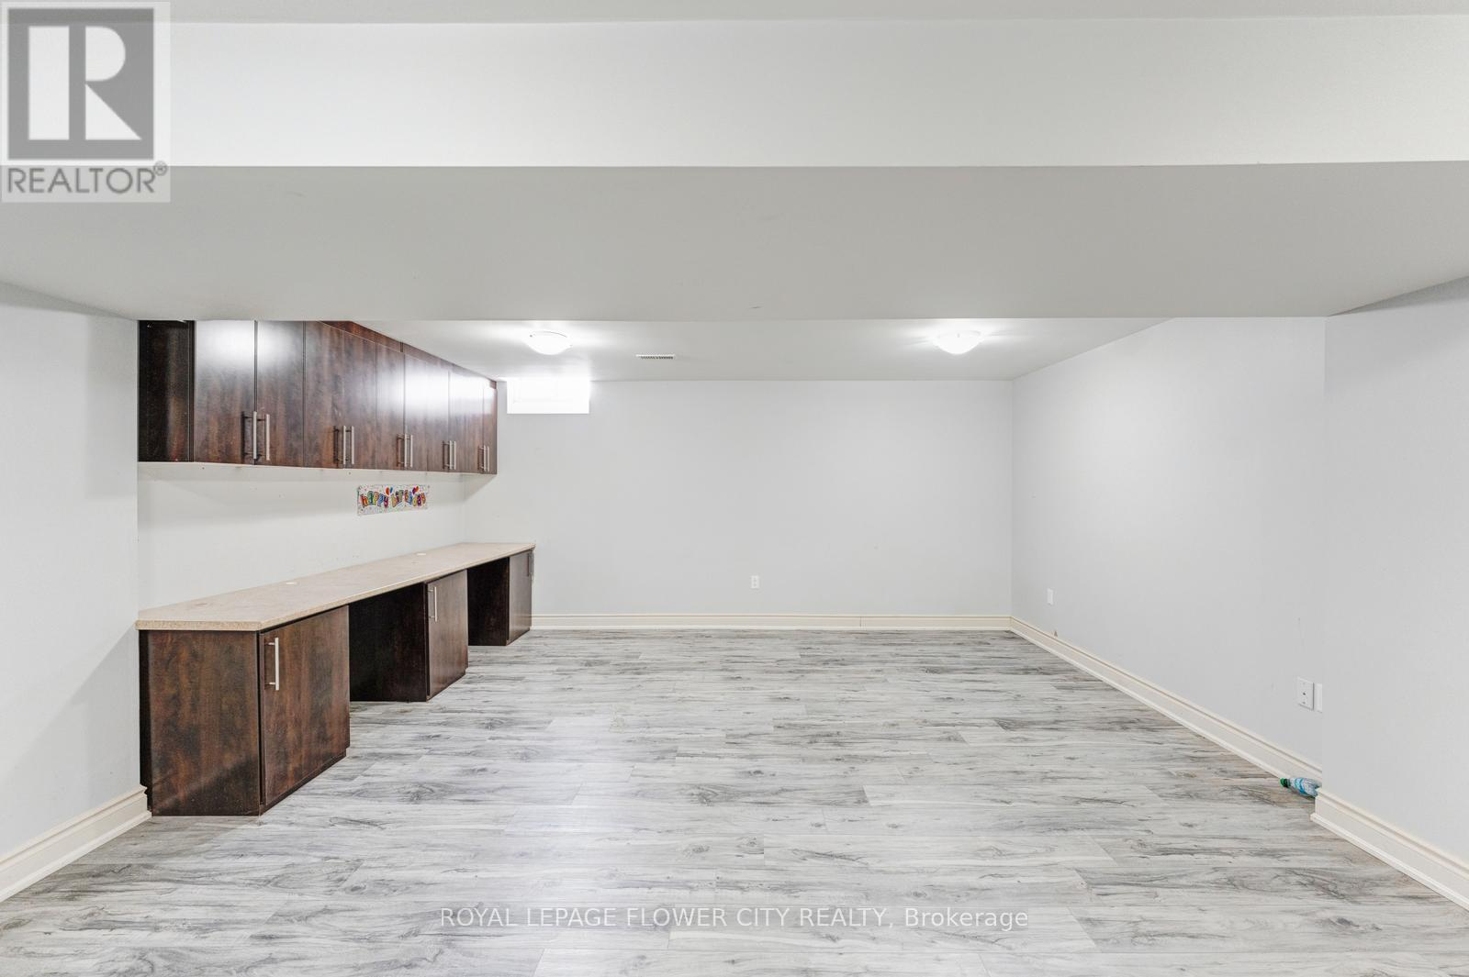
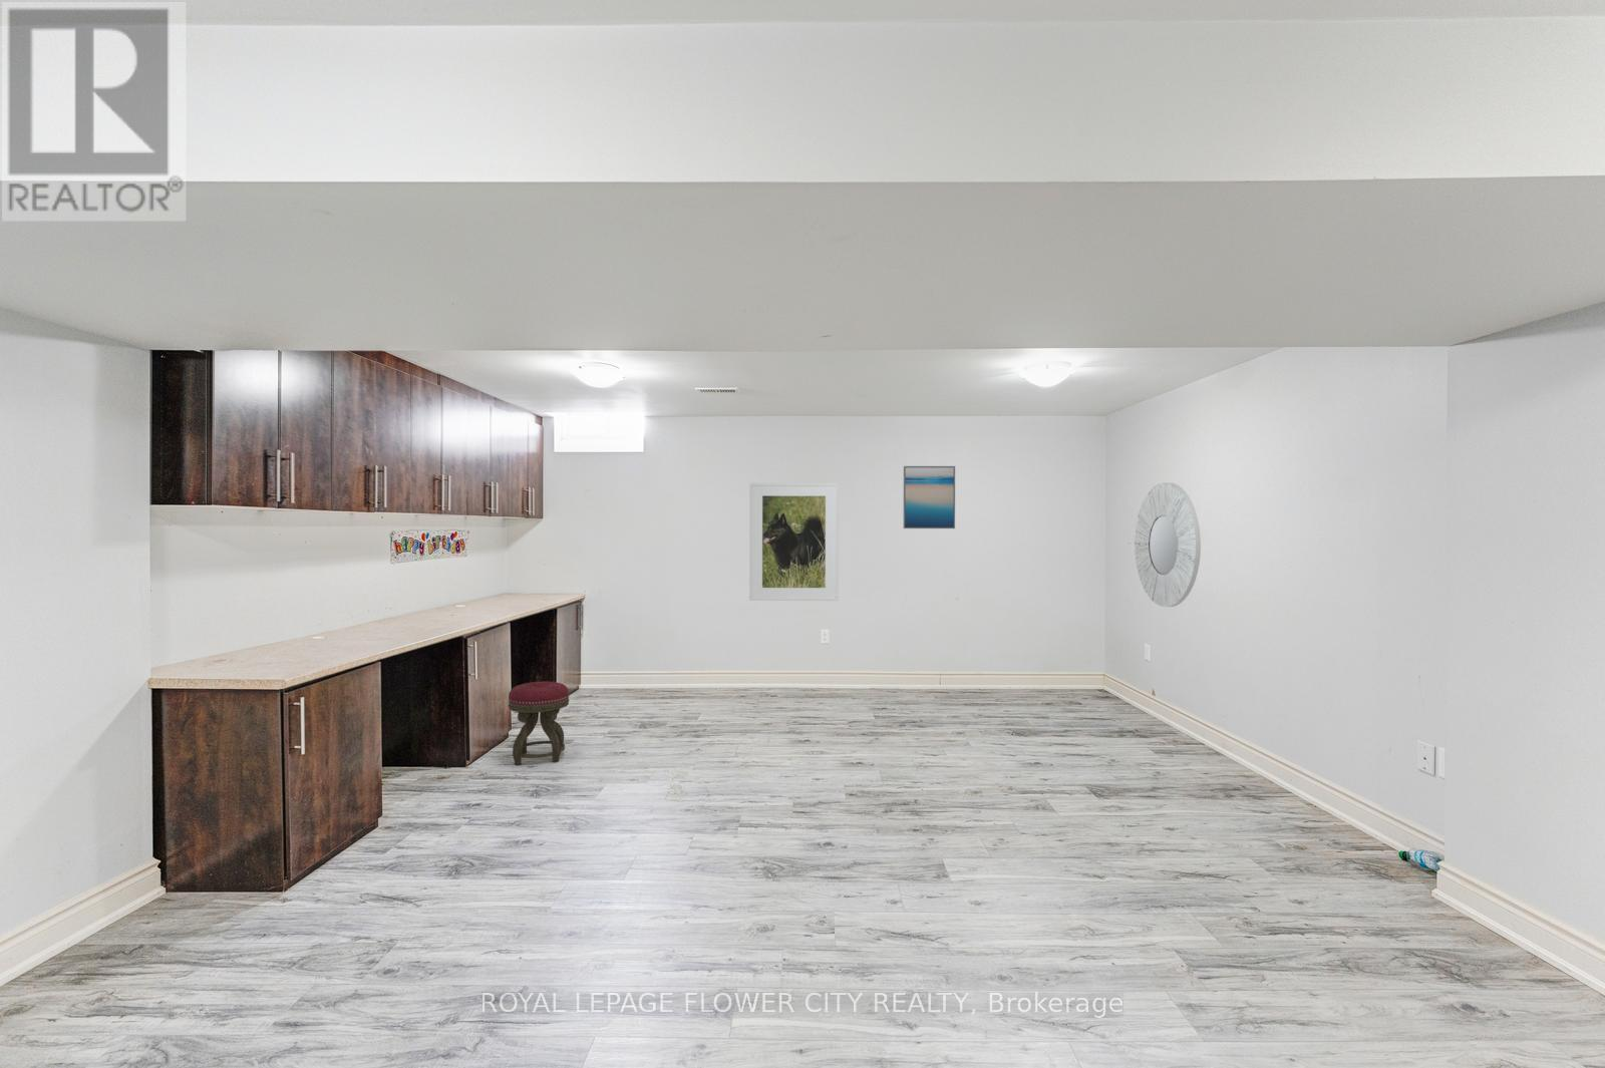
+ wall art [903,465,956,529]
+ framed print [749,483,839,602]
+ stool [508,681,570,766]
+ mirror [1134,483,1202,608]
